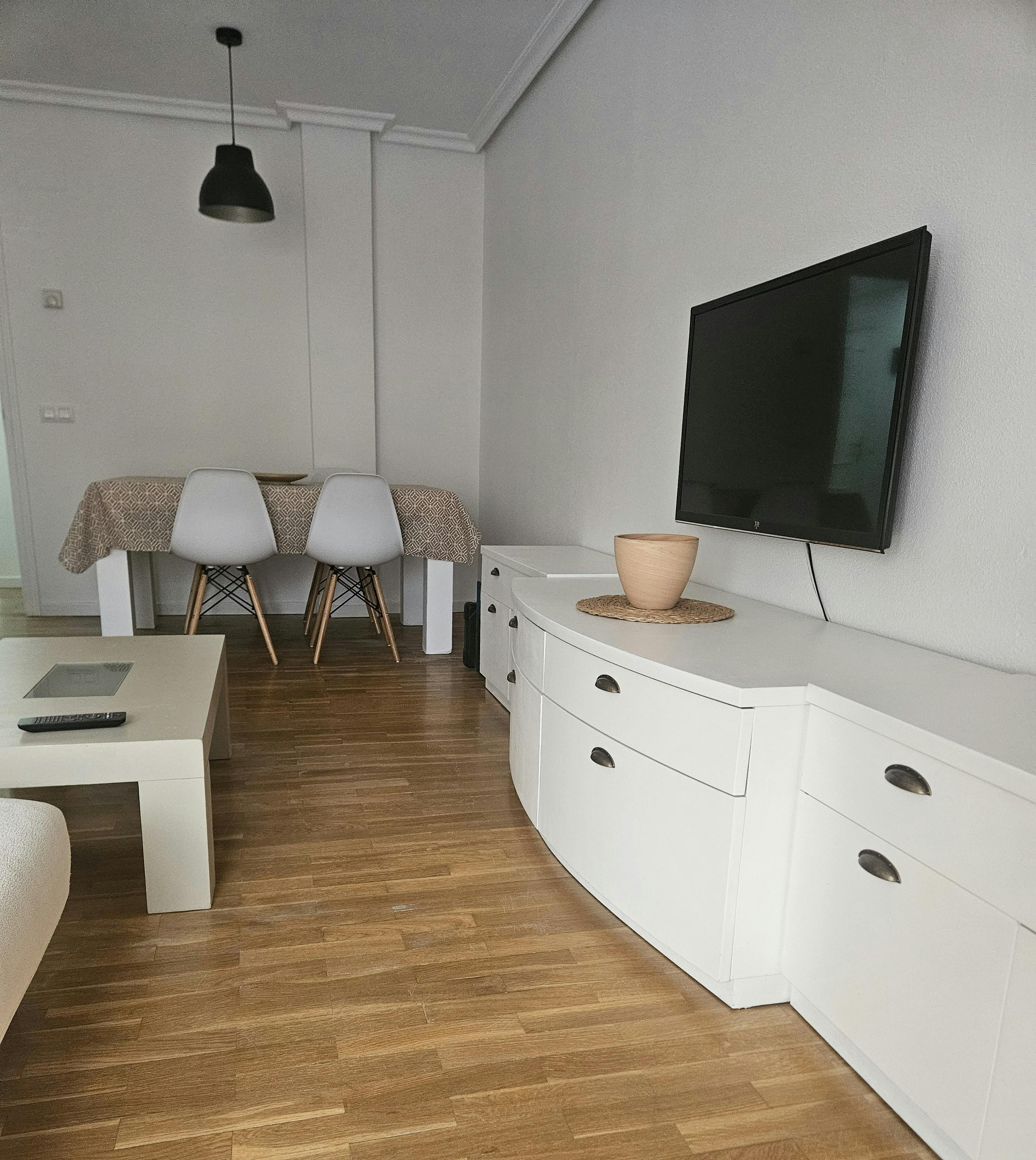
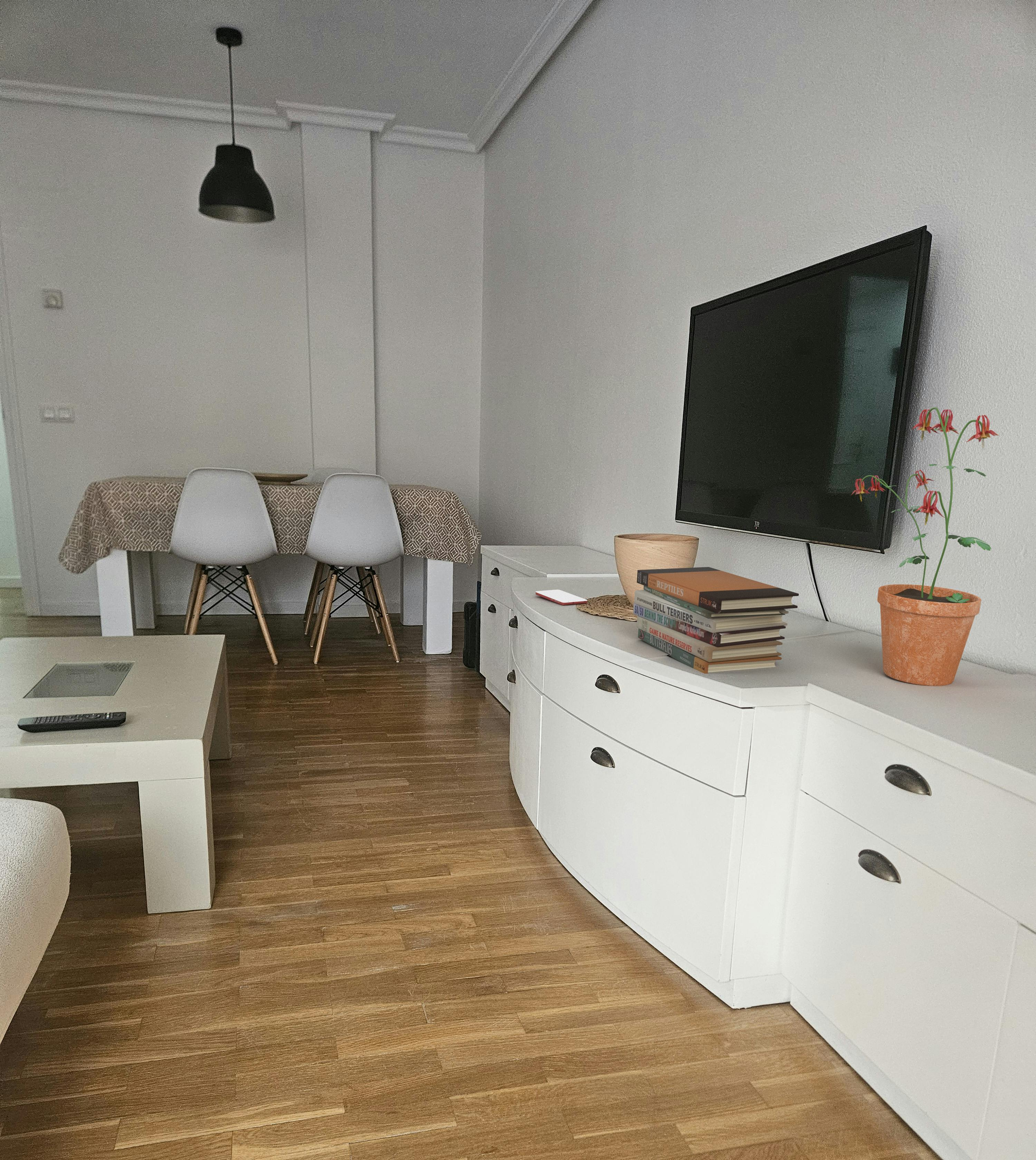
+ book stack [633,567,799,674]
+ smartphone [535,589,588,606]
+ potted plant [851,407,999,686]
